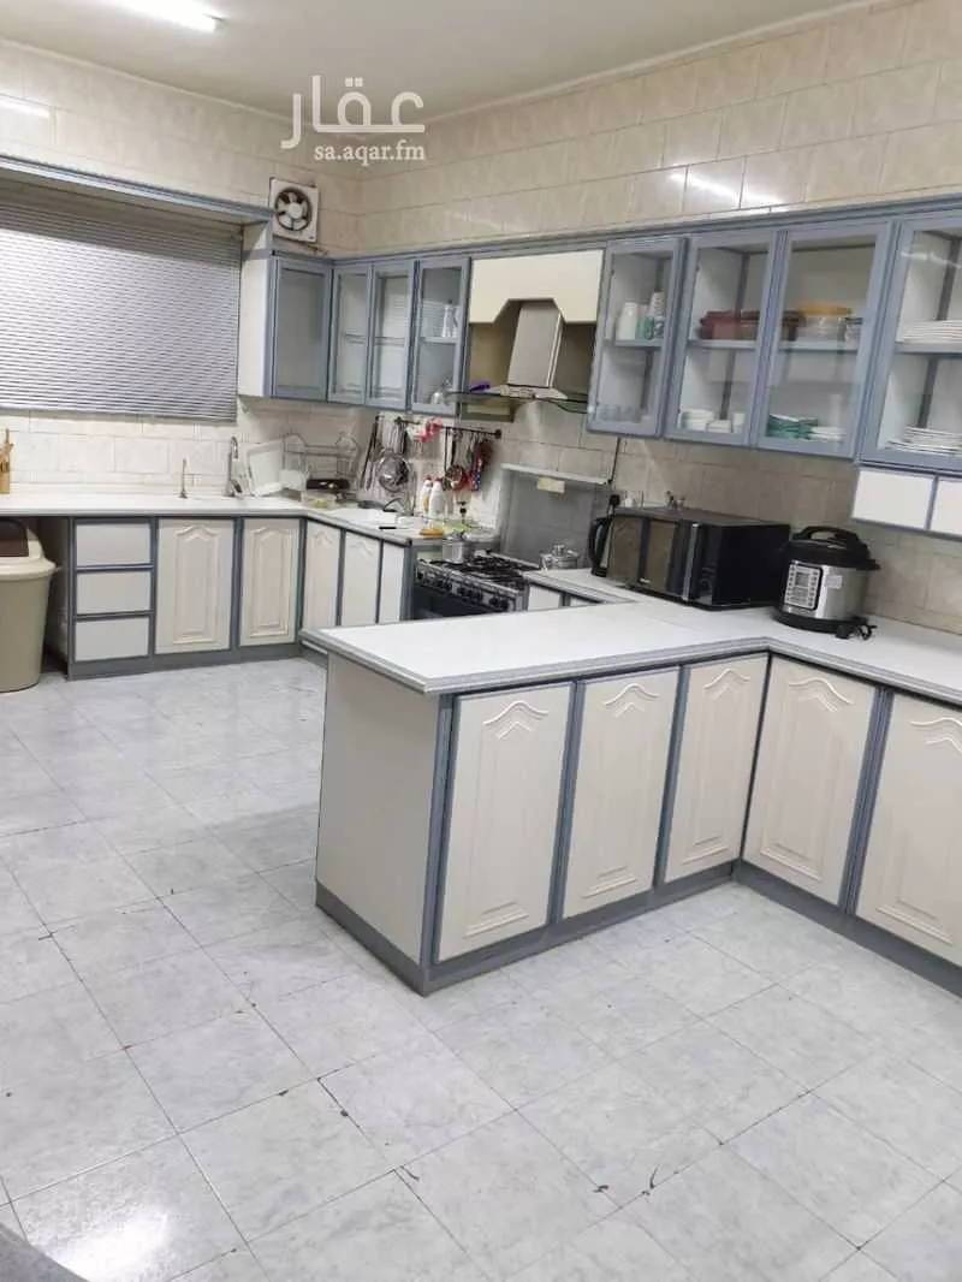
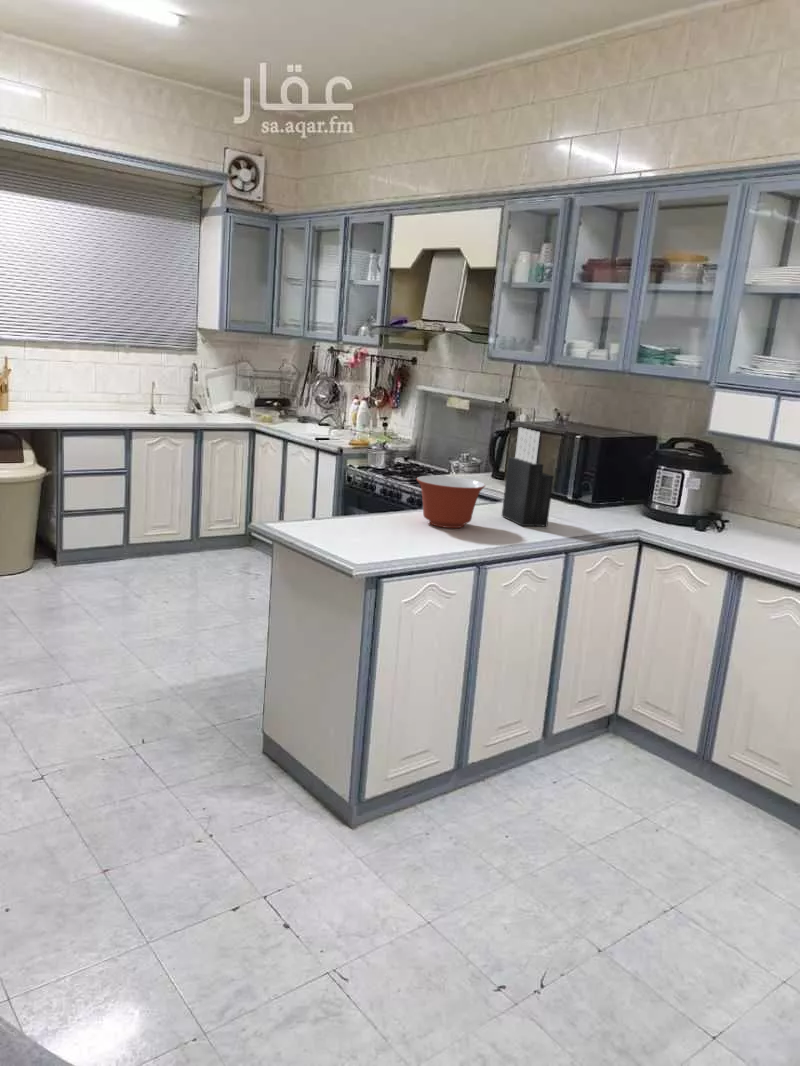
+ mixing bowl [416,475,487,529]
+ knife block [501,426,555,527]
